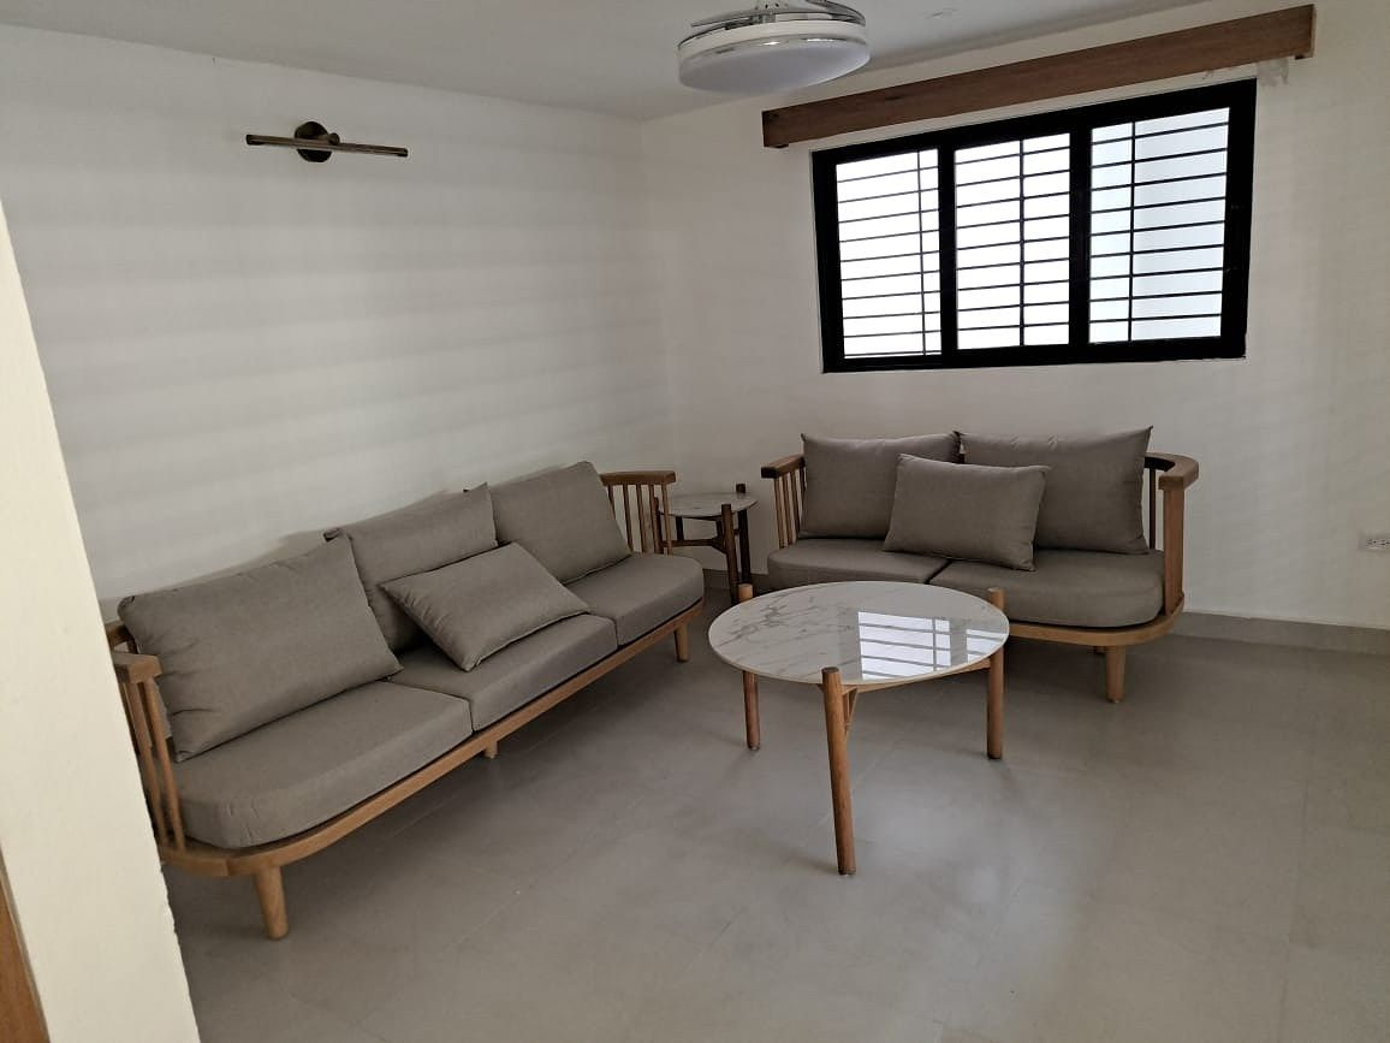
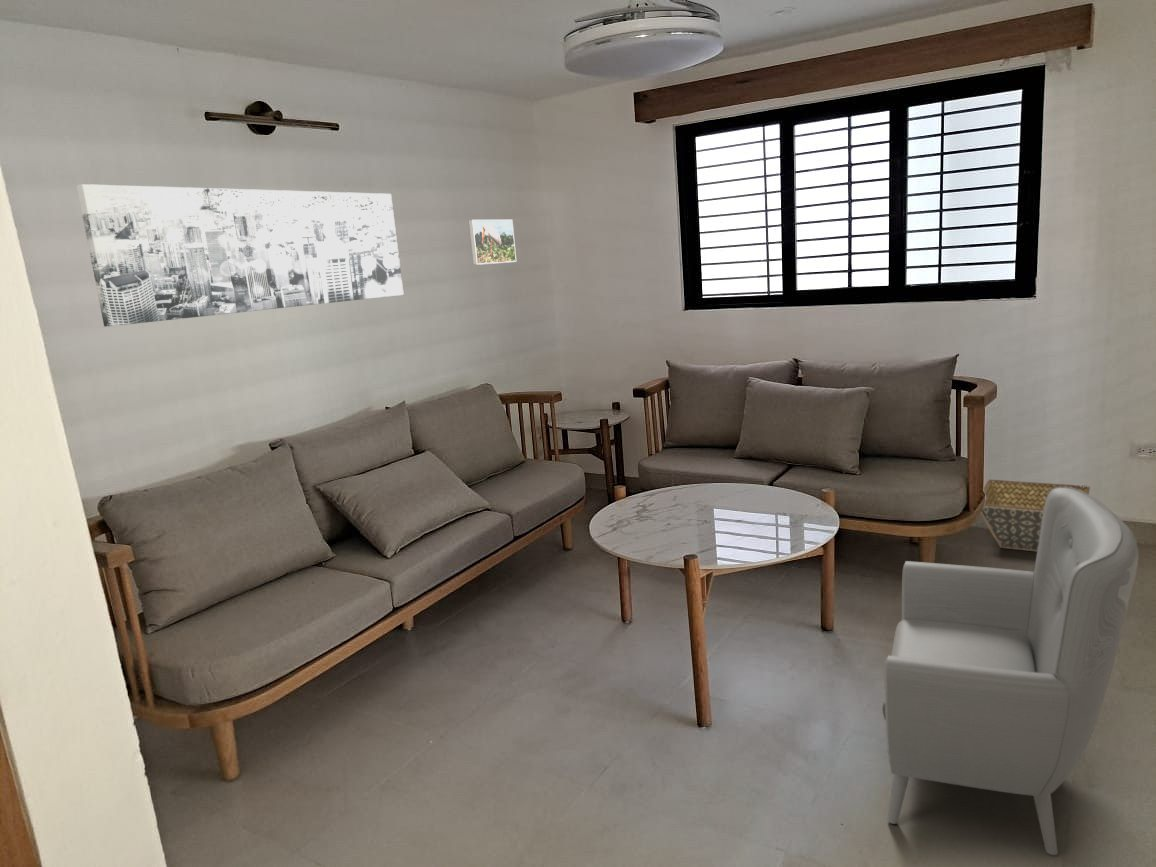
+ wall art [75,183,405,328]
+ armchair [881,487,1139,856]
+ basket [979,479,1091,553]
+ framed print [467,219,517,266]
